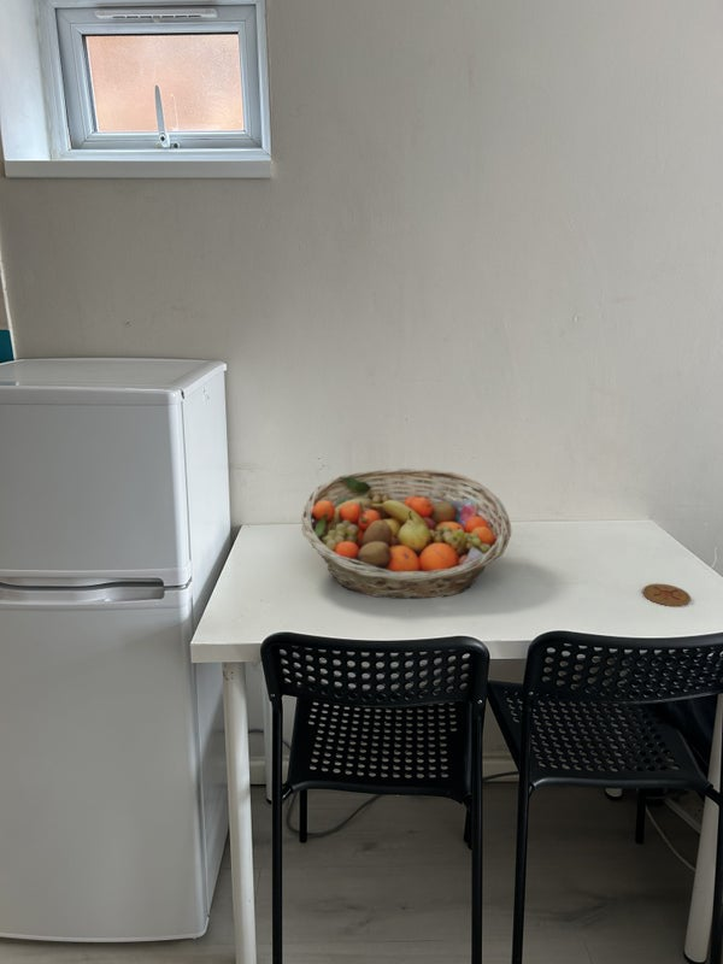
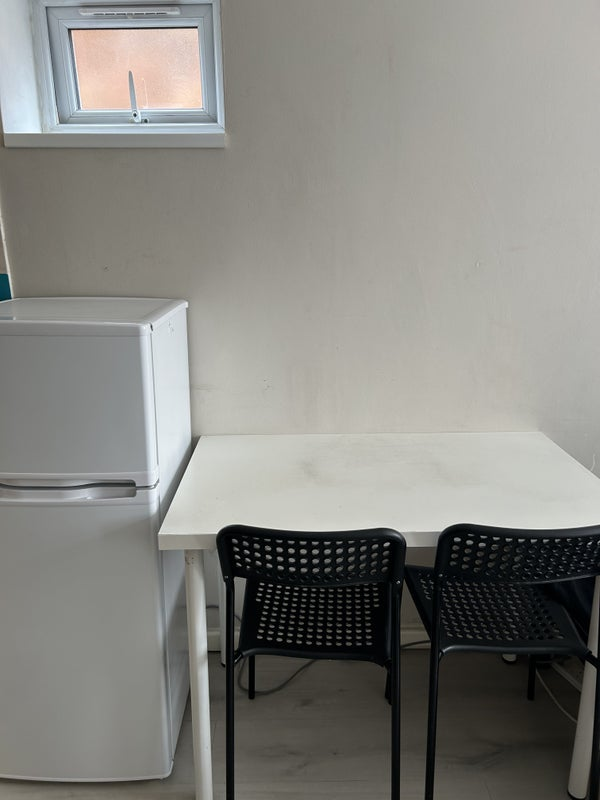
- coaster [641,583,692,607]
- fruit basket [301,466,512,600]
